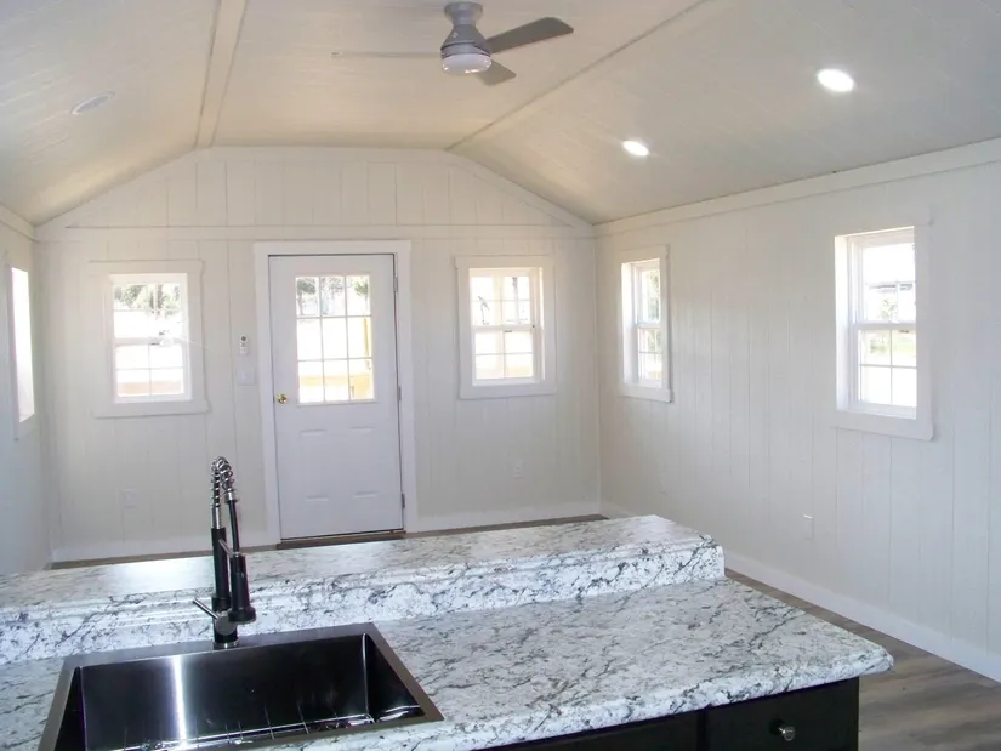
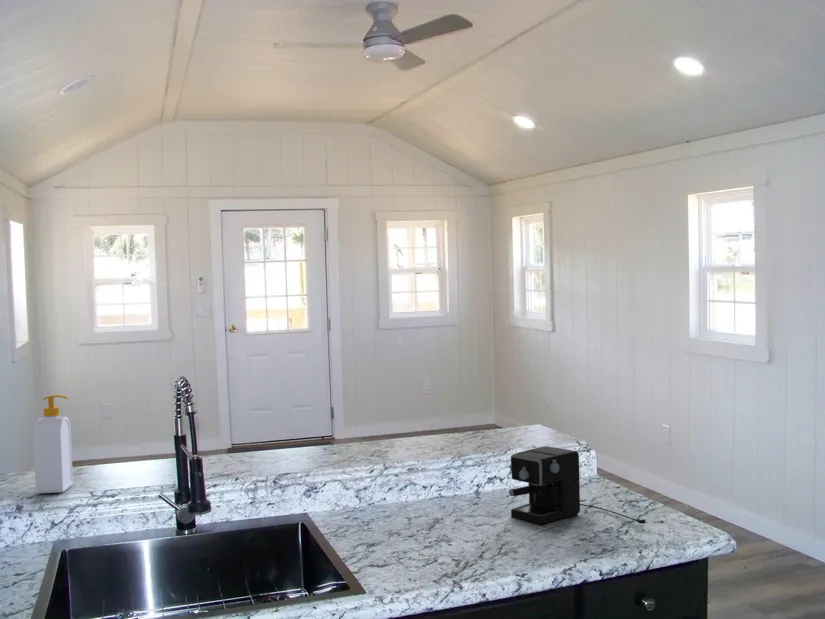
+ coffee maker [508,445,648,525]
+ soap bottle [32,394,74,495]
